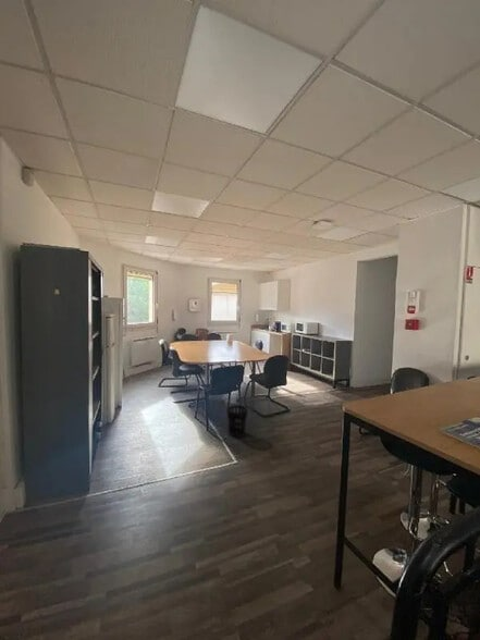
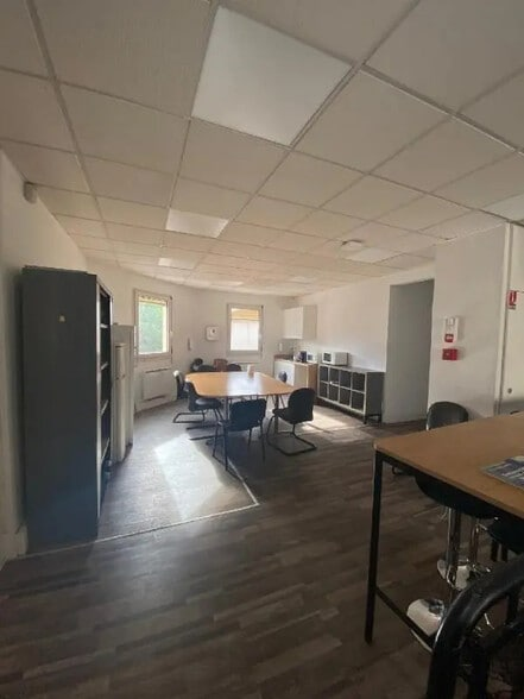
- wastebasket [225,404,249,439]
